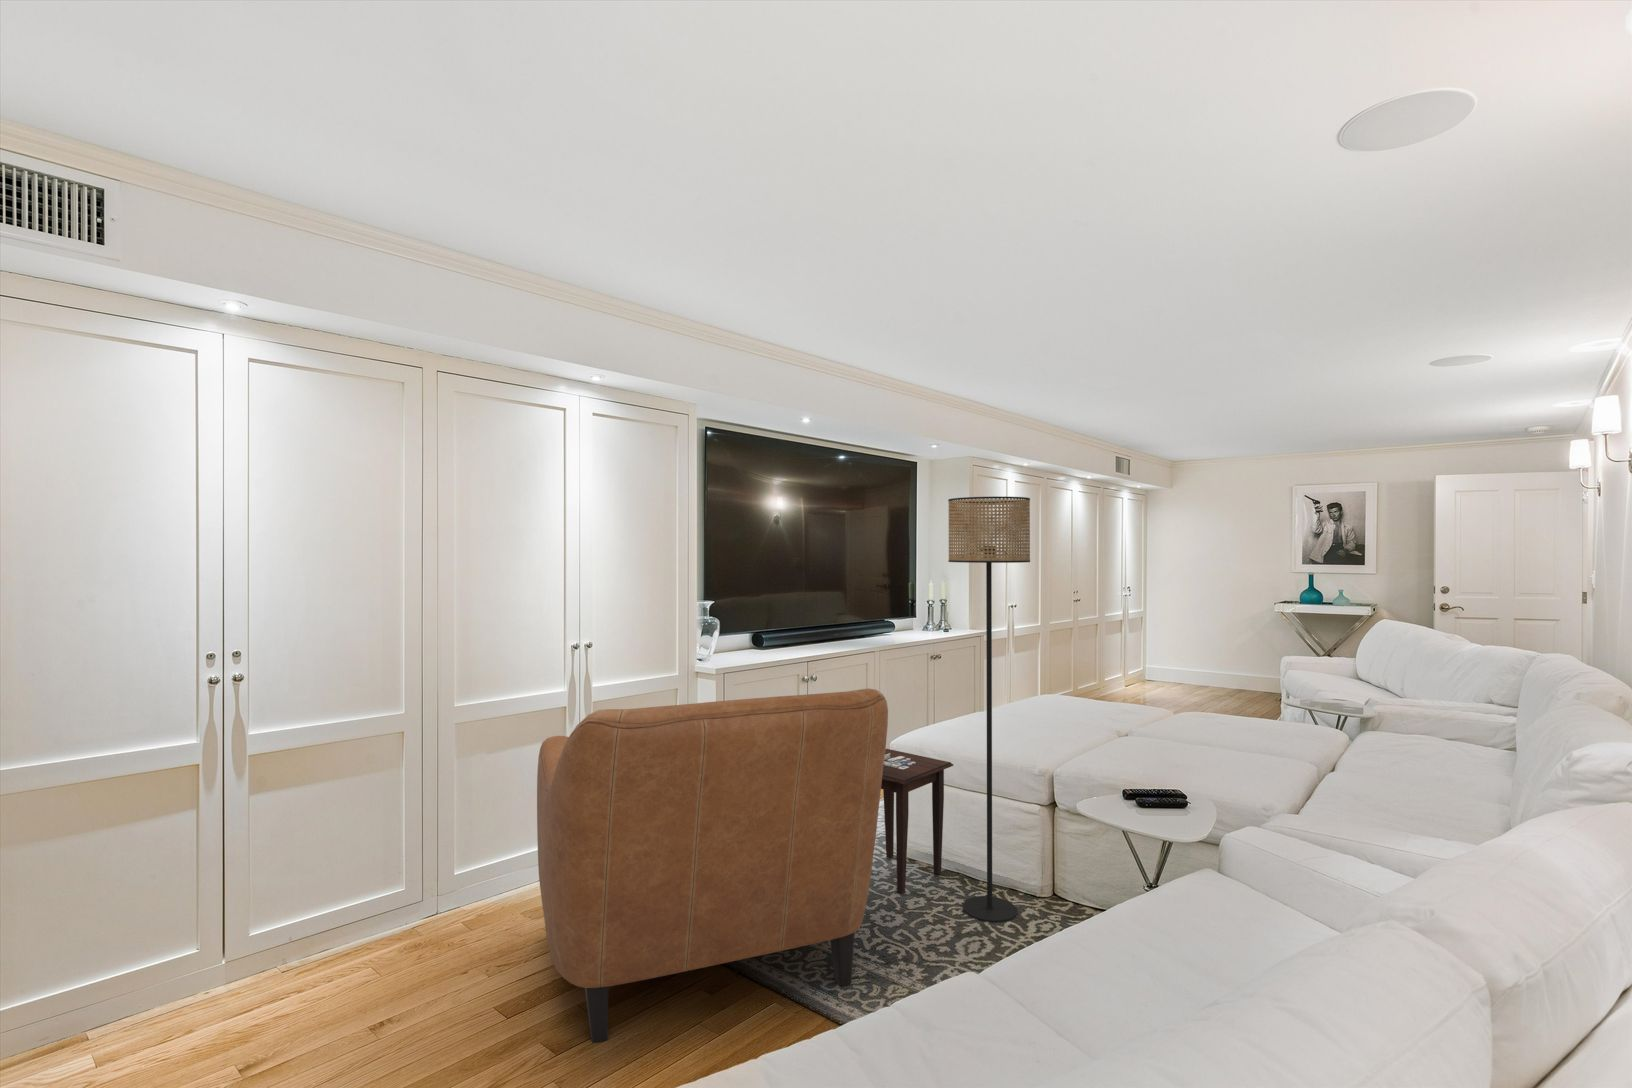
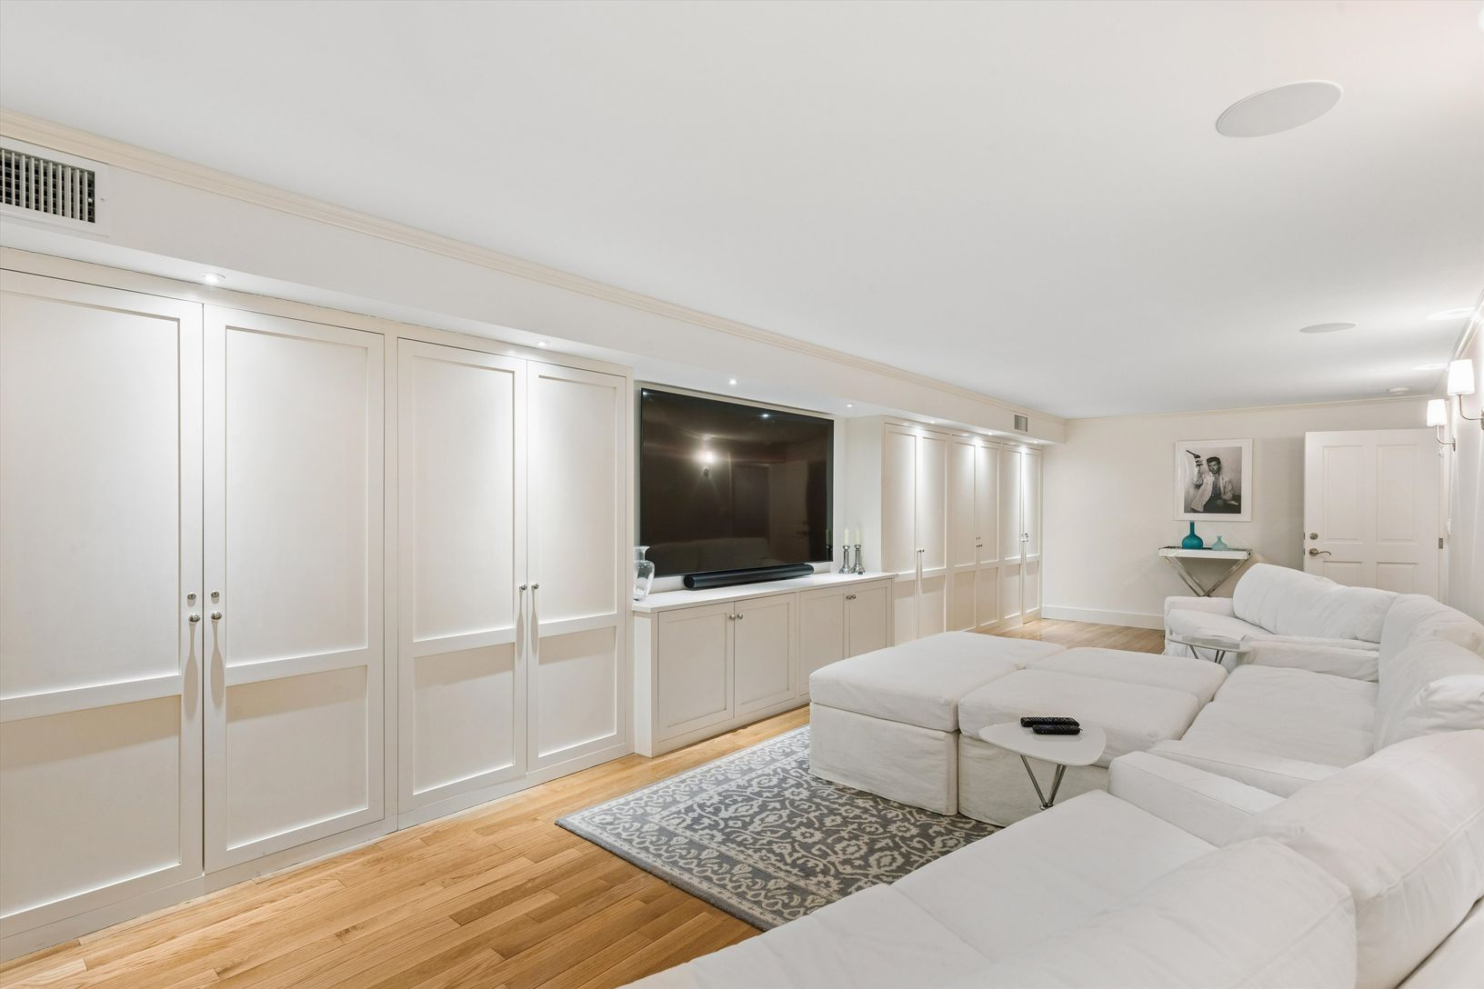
- chair [536,687,889,1044]
- side table [882,748,954,896]
- floor lamp [947,495,1031,923]
